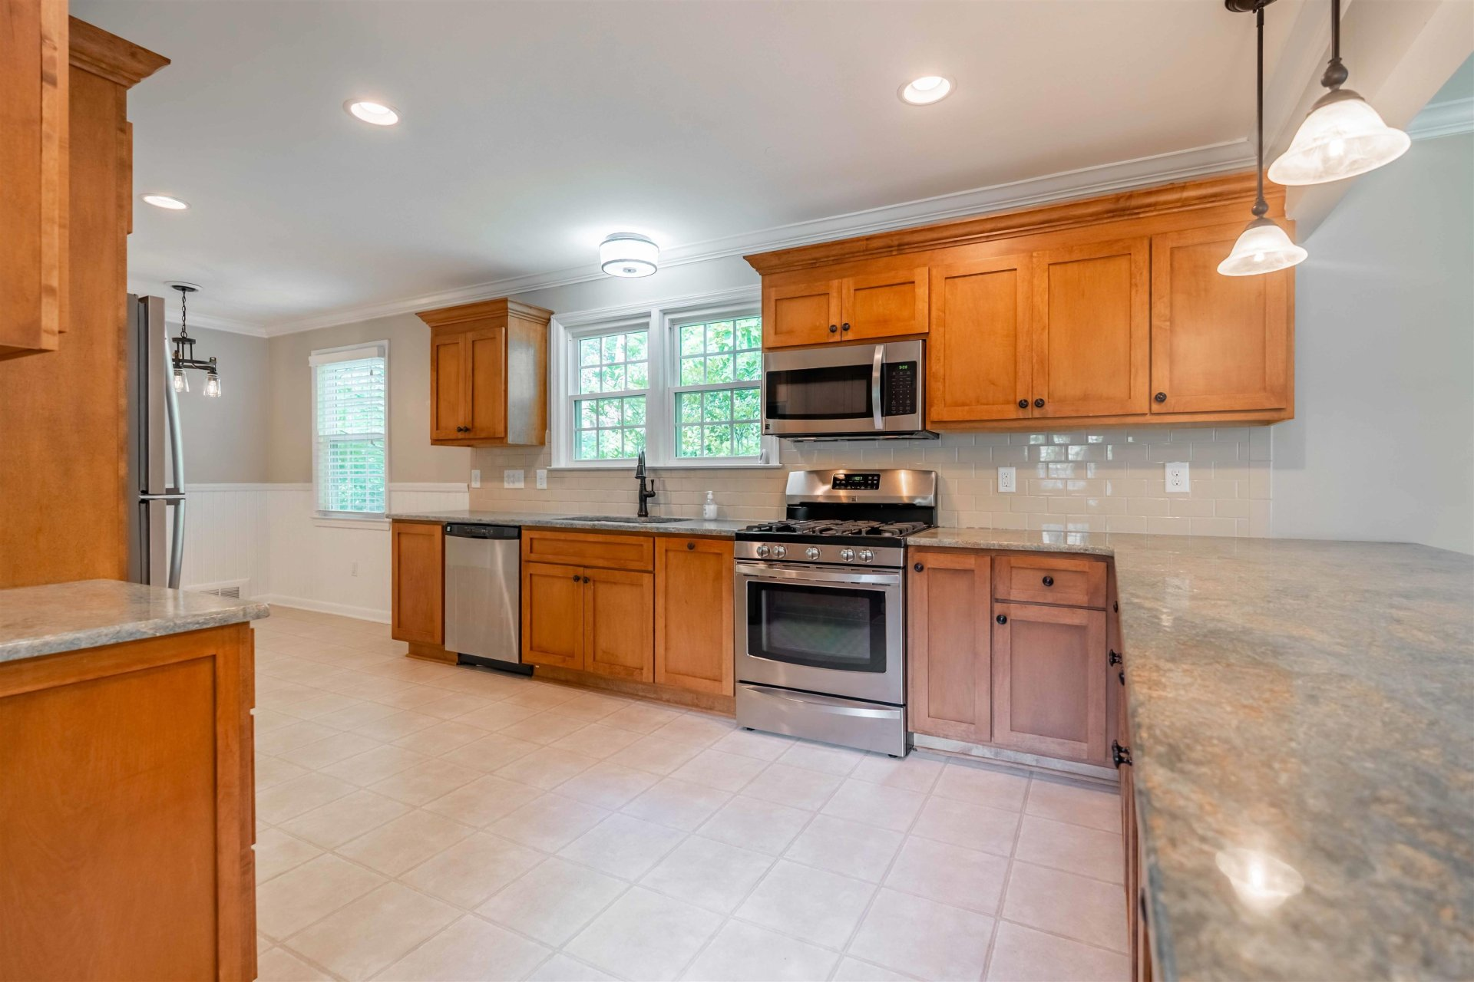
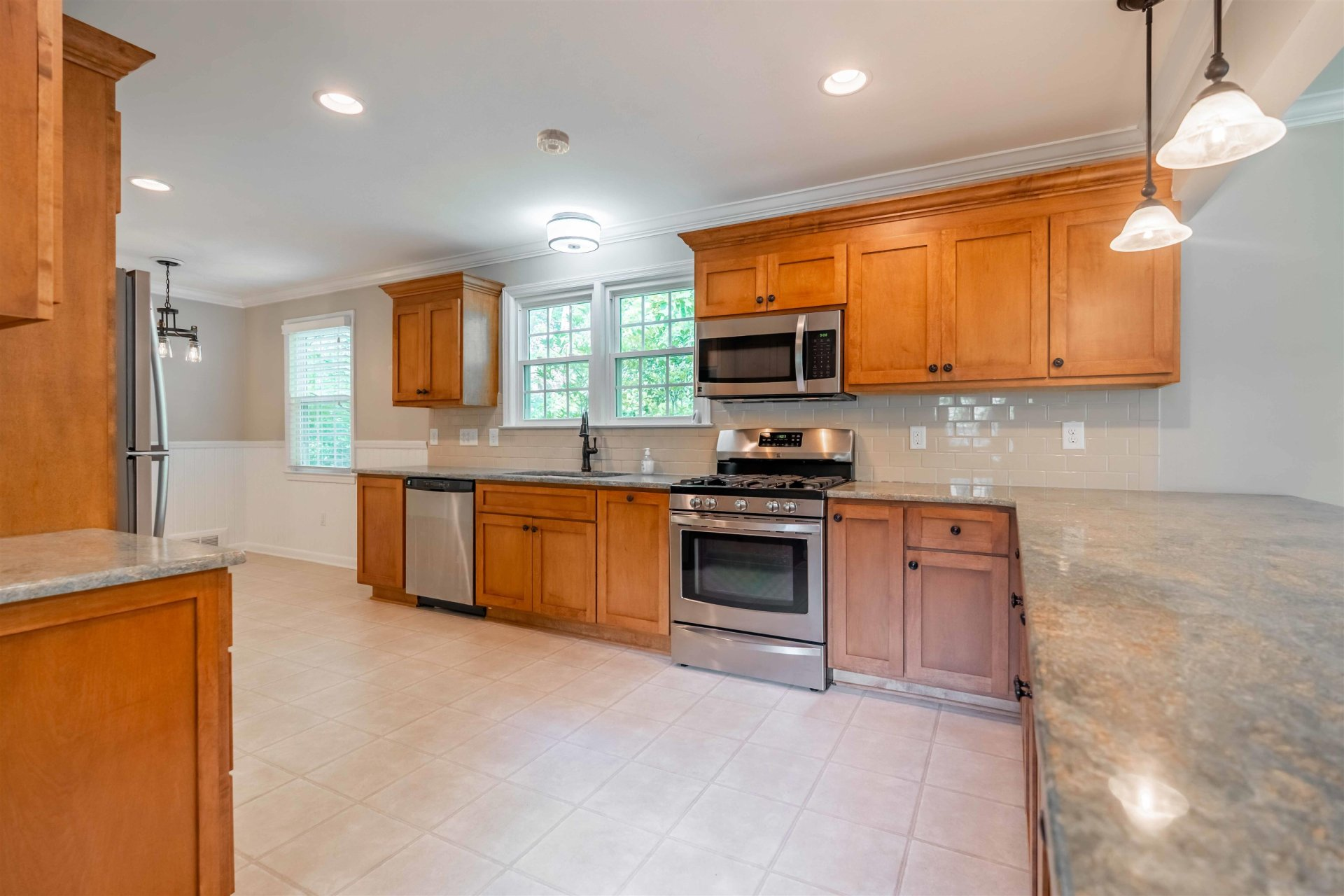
+ smoke detector [537,127,570,155]
